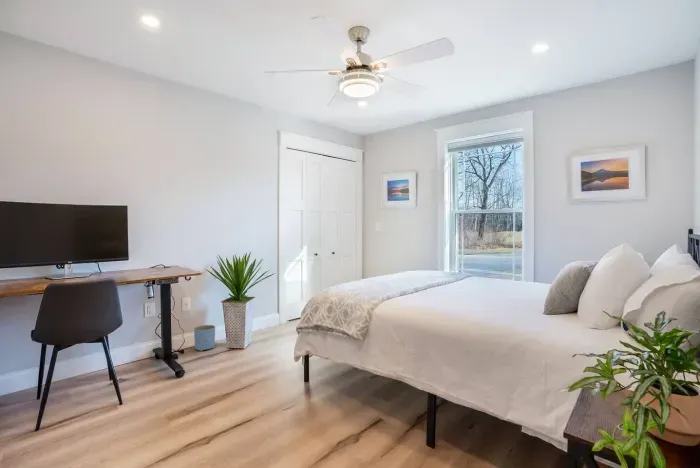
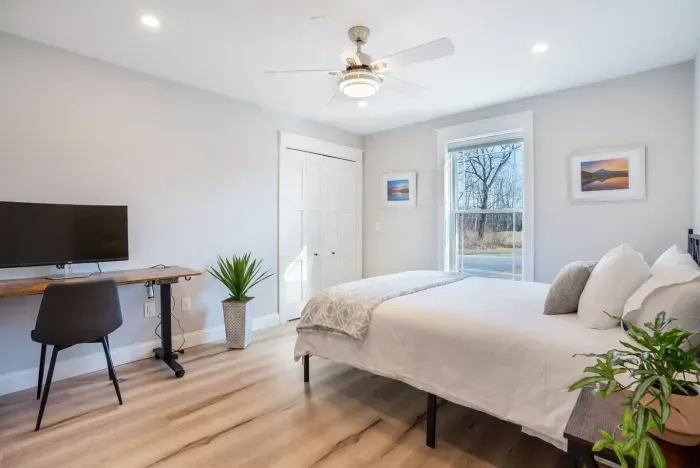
- planter [193,324,216,352]
